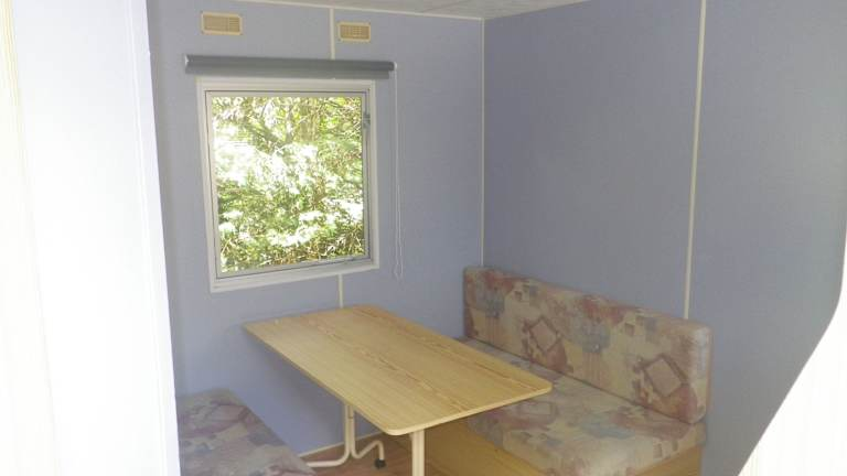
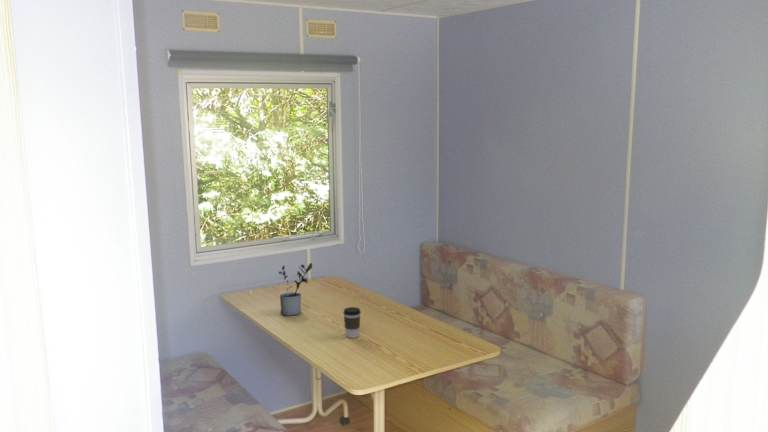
+ coffee cup [342,306,362,339]
+ potted plant [277,262,313,317]
